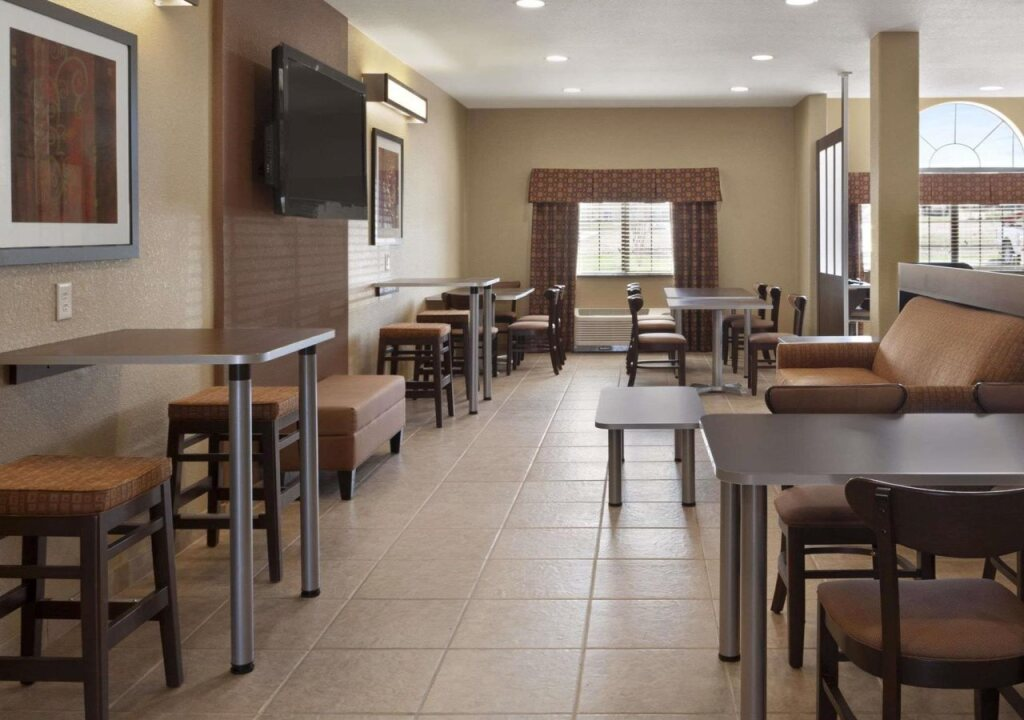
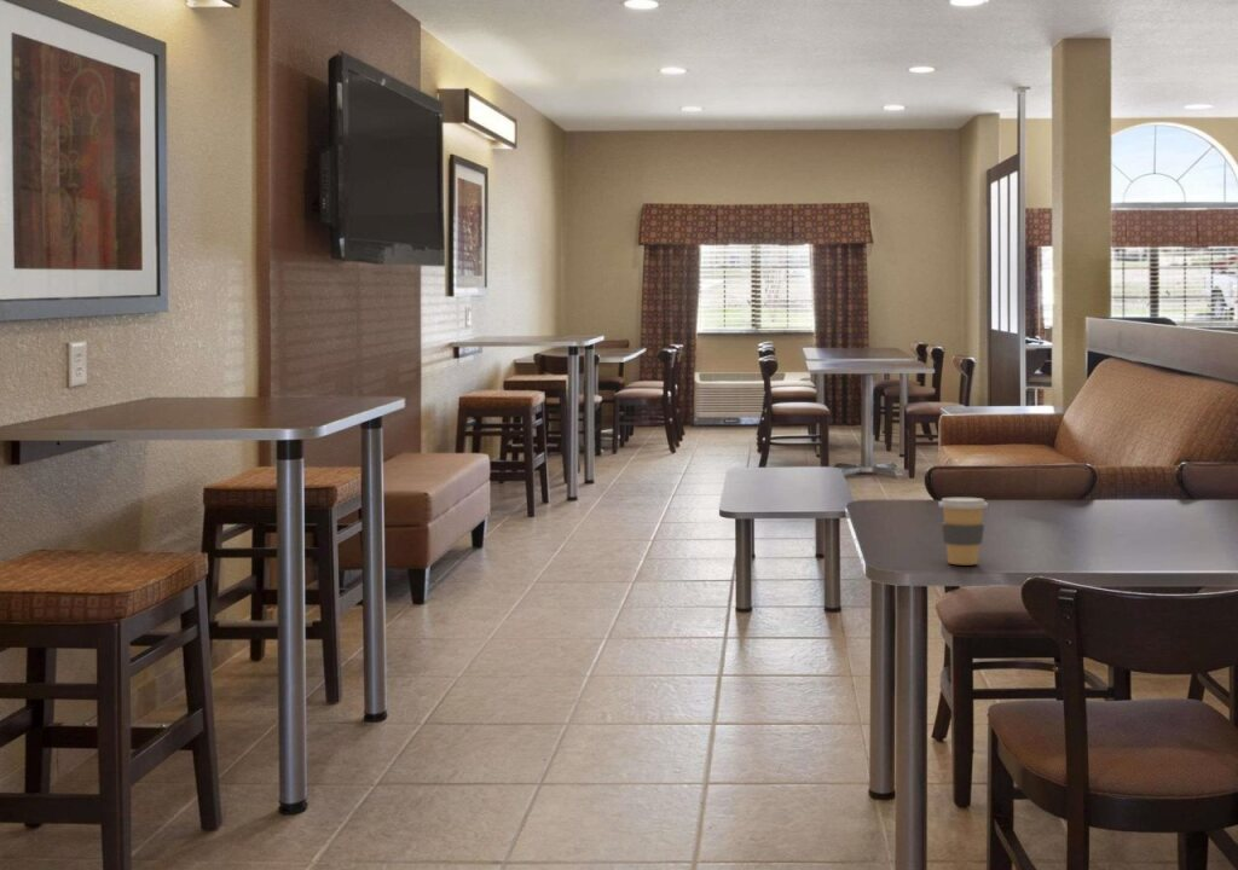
+ coffee cup [937,497,989,566]
